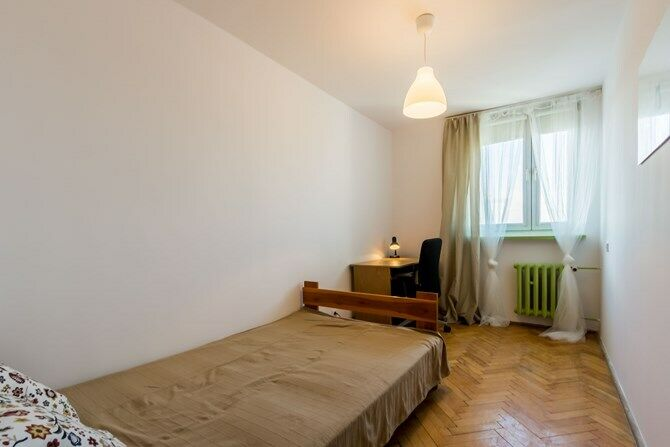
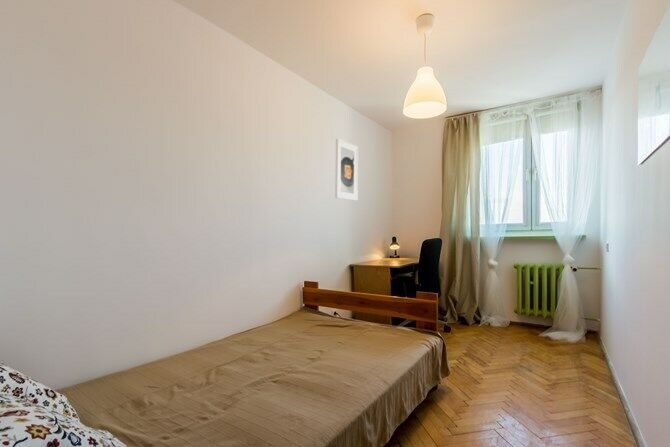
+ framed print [334,138,359,201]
